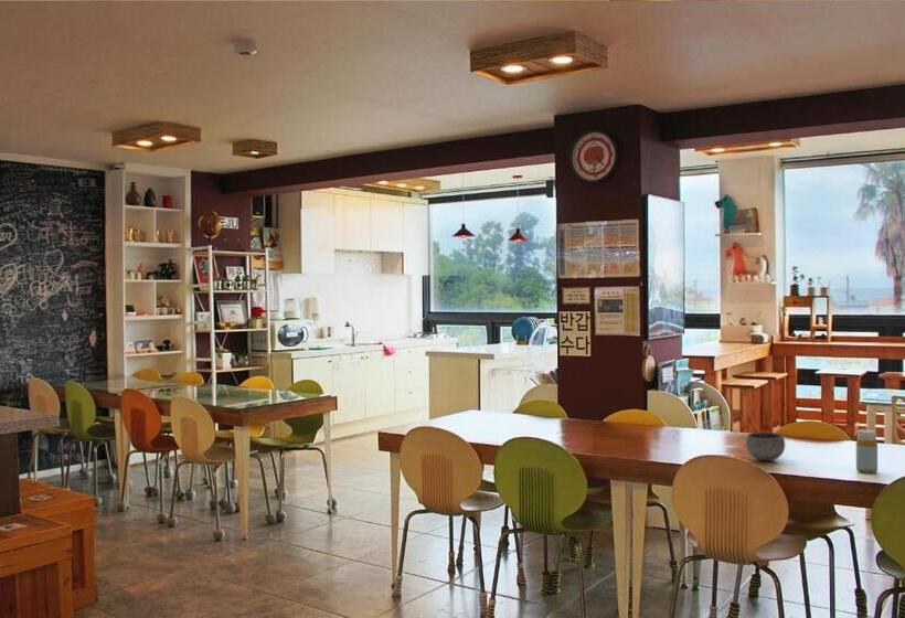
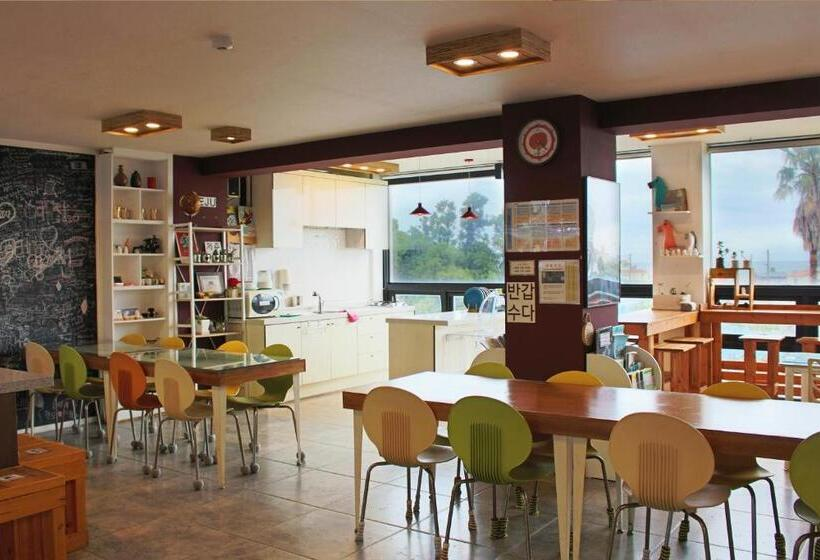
- bottle [855,428,879,475]
- bowl [745,431,786,461]
